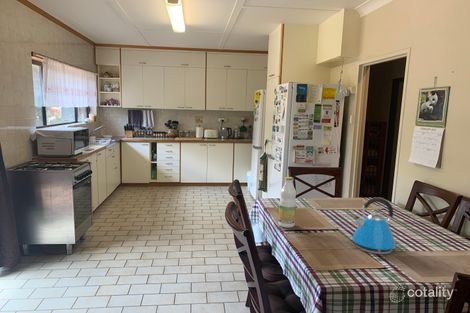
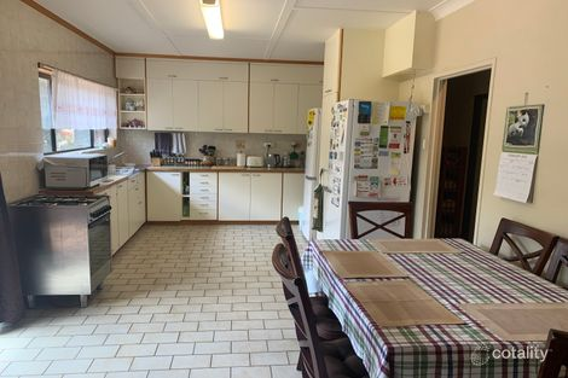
- bottle [277,176,297,228]
- kettle [351,197,400,255]
